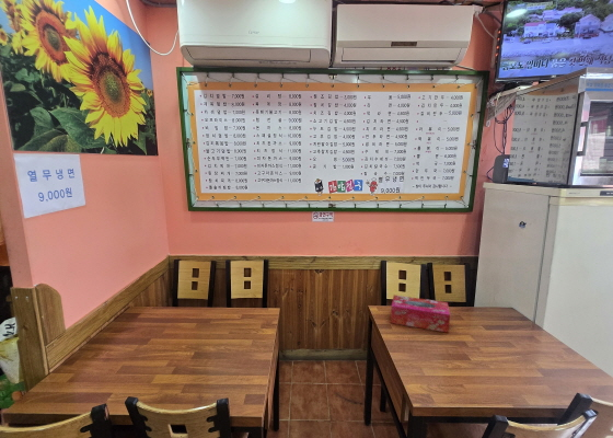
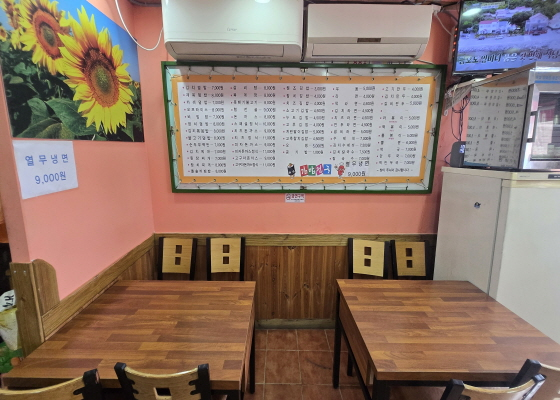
- tissue box [390,295,451,334]
